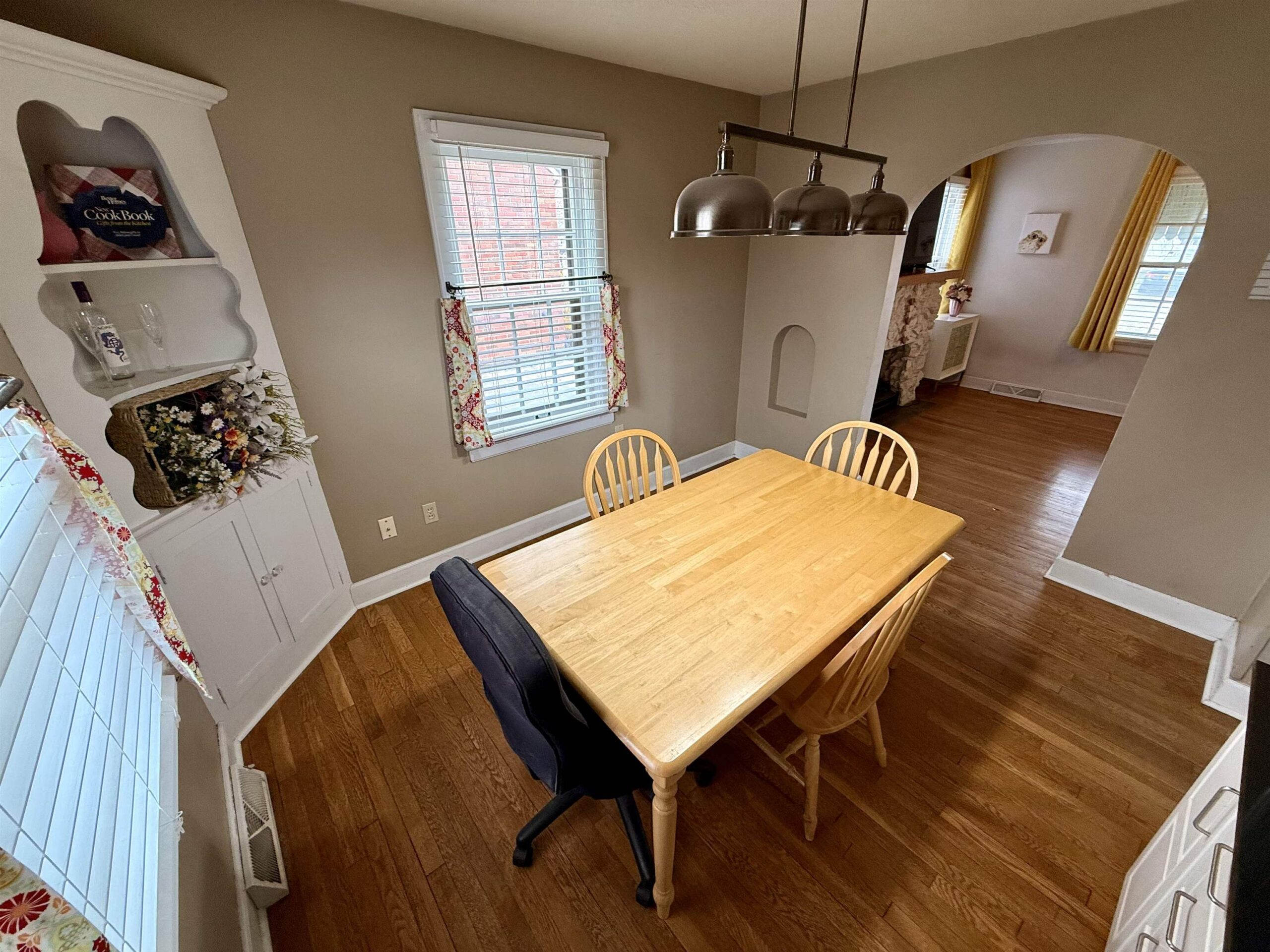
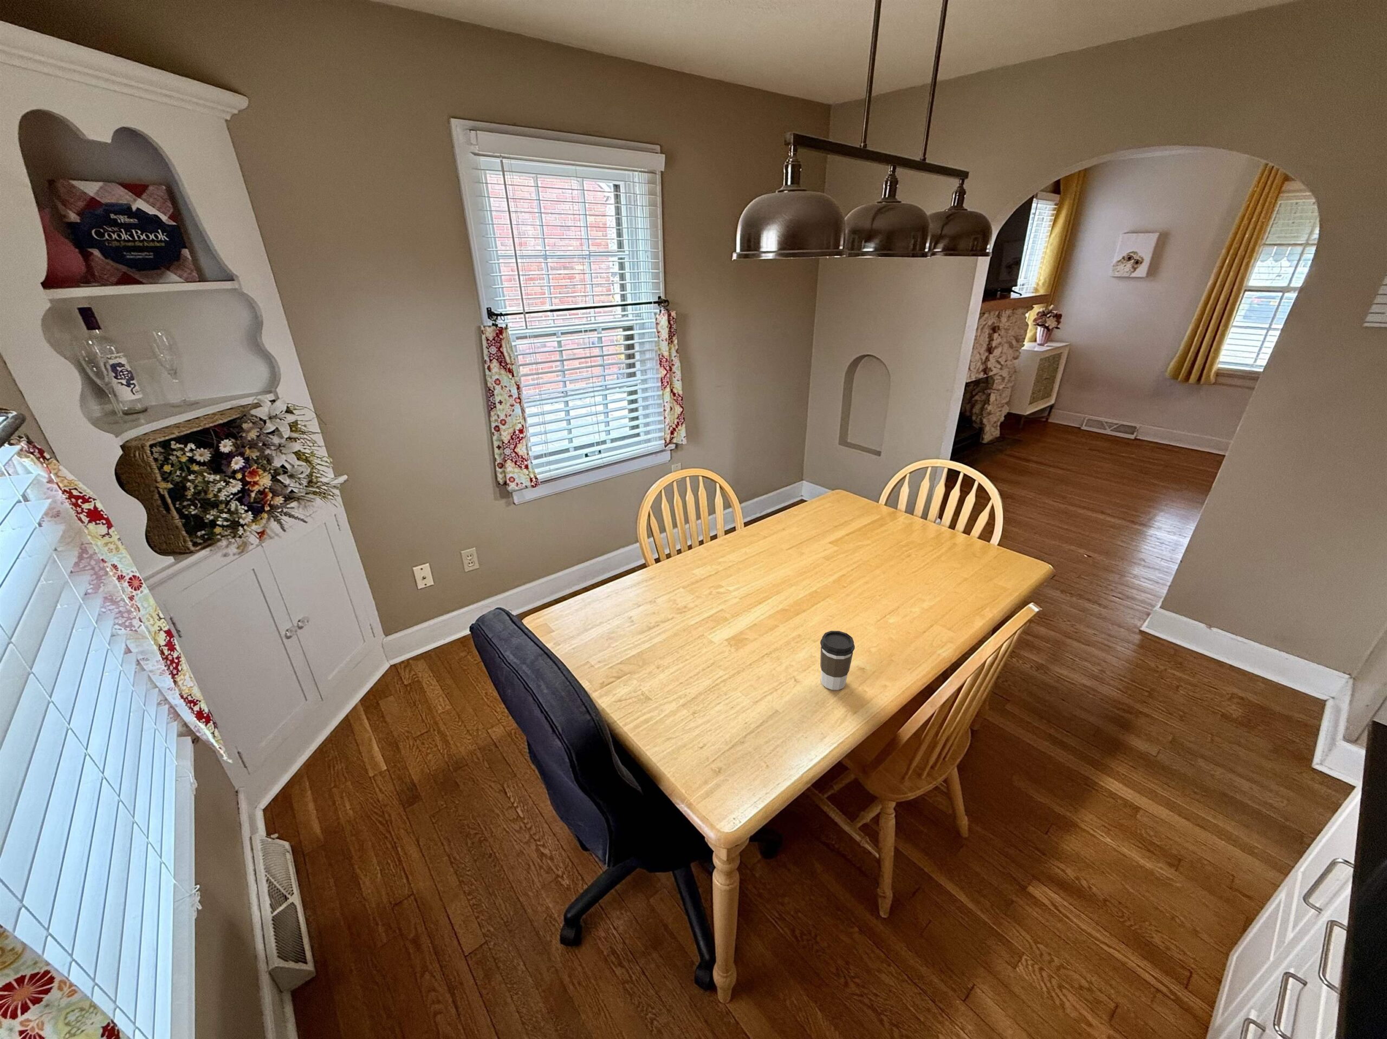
+ coffee cup [820,631,855,691]
